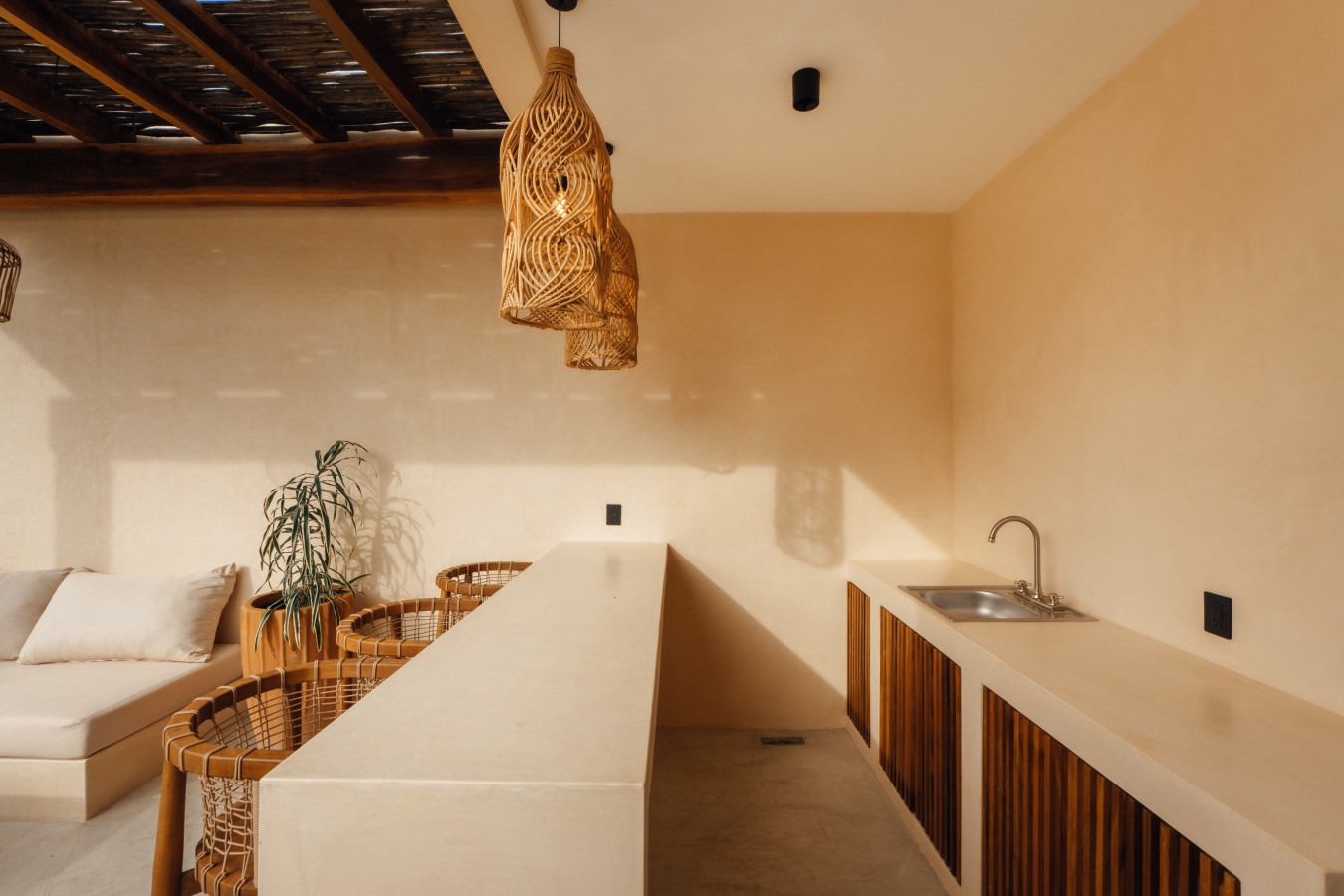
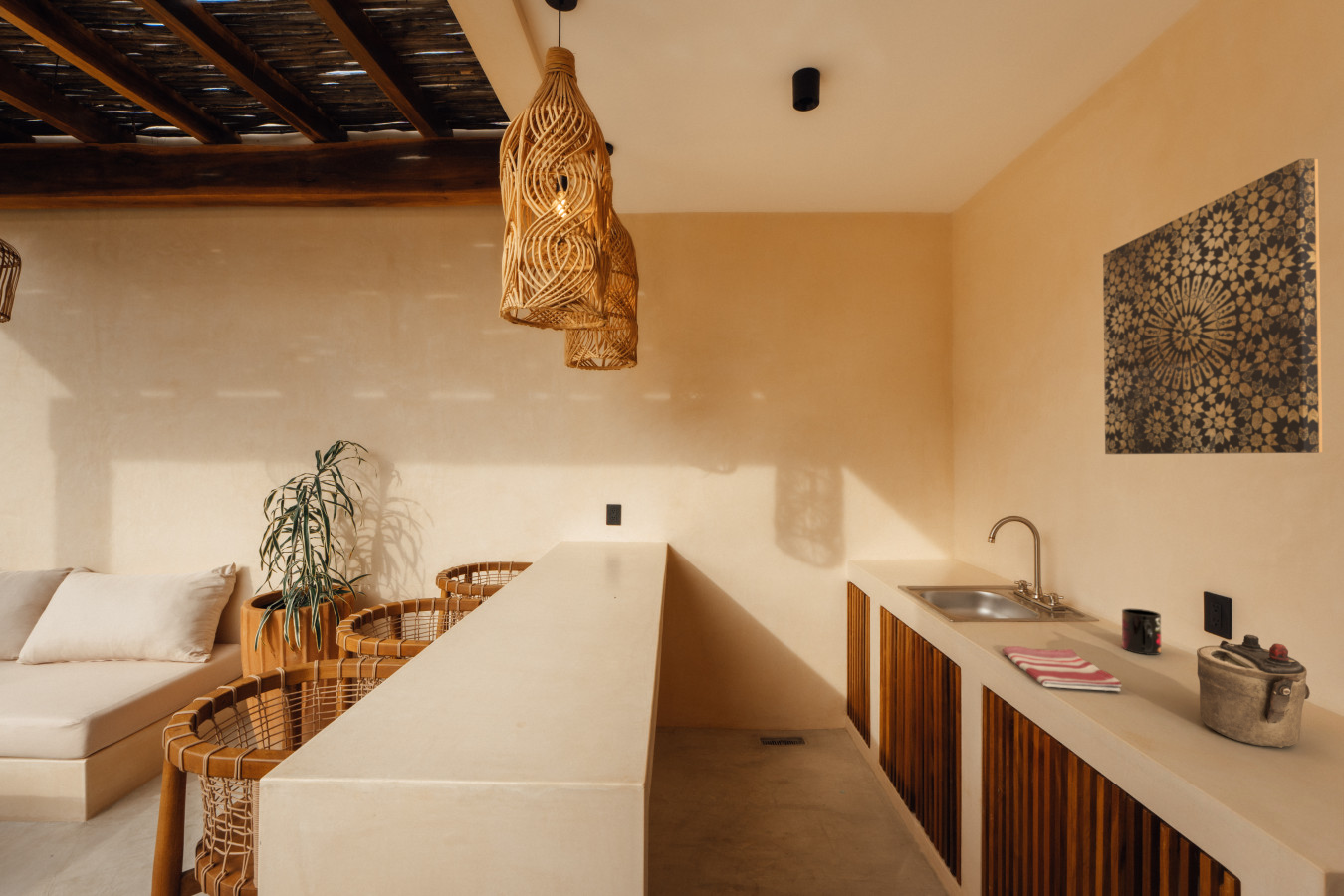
+ teapot [1196,634,1311,749]
+ mug [1121,607,1163,656]
+ wall art [1102,158,1323,455]
+ dish towel [1002,645,1123,692]
